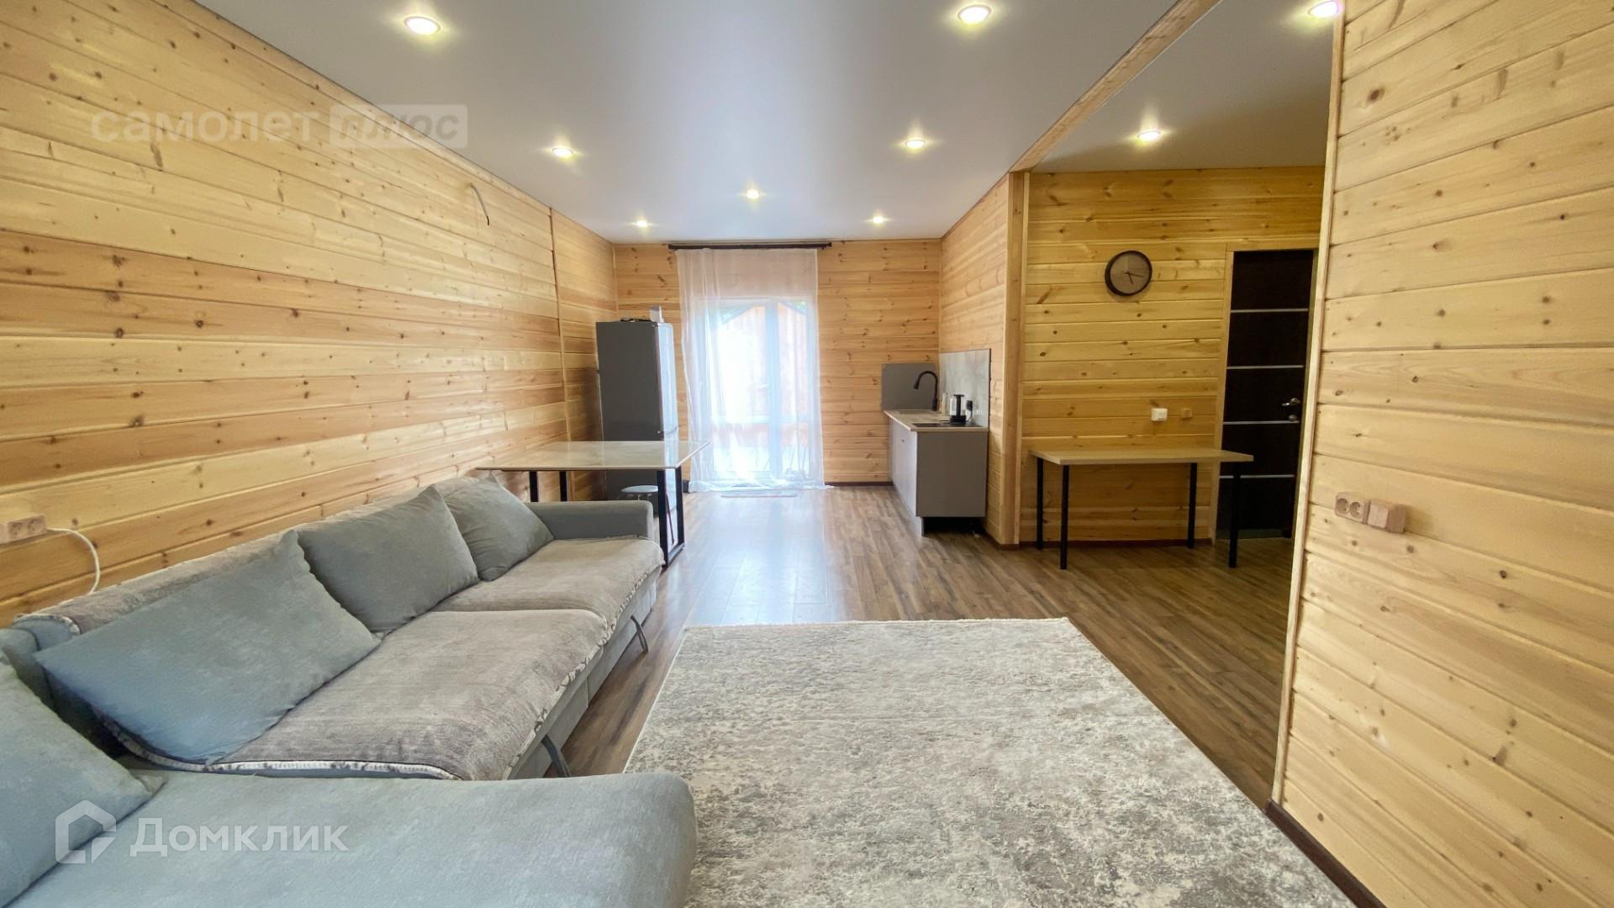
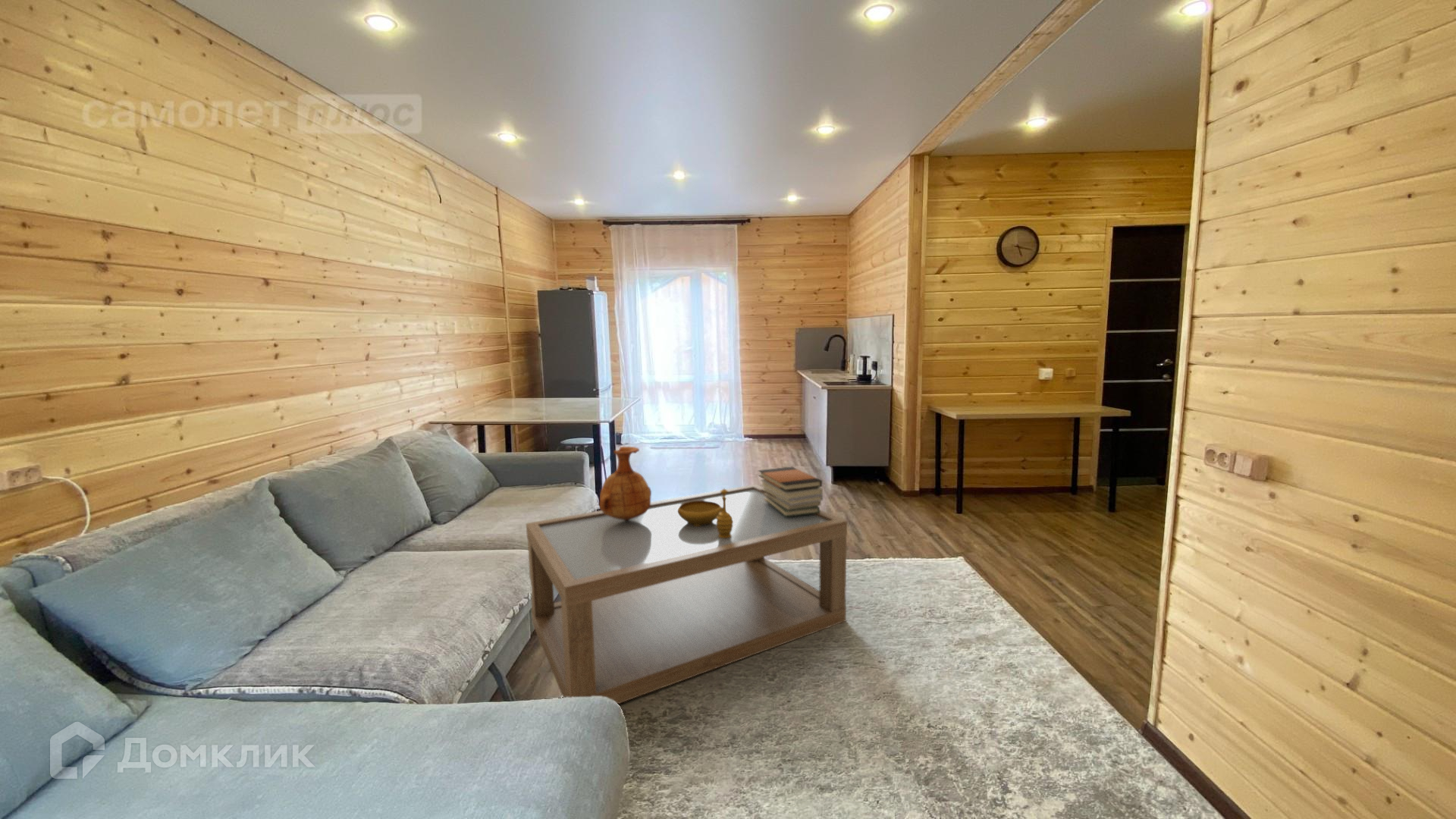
+ coffee table [526,484,848,704]
+ vase [598,446,652,520]
+ decorative bowl [677,488,734,538]
+ book stack [758,466,824,516]
